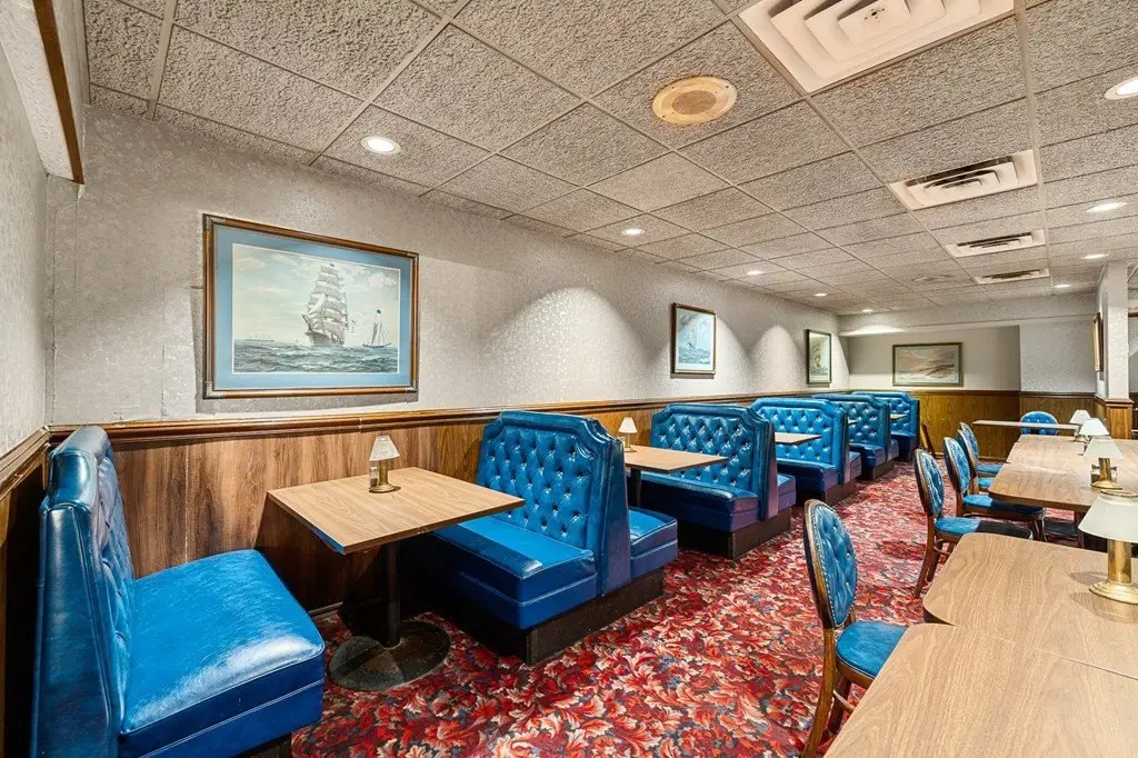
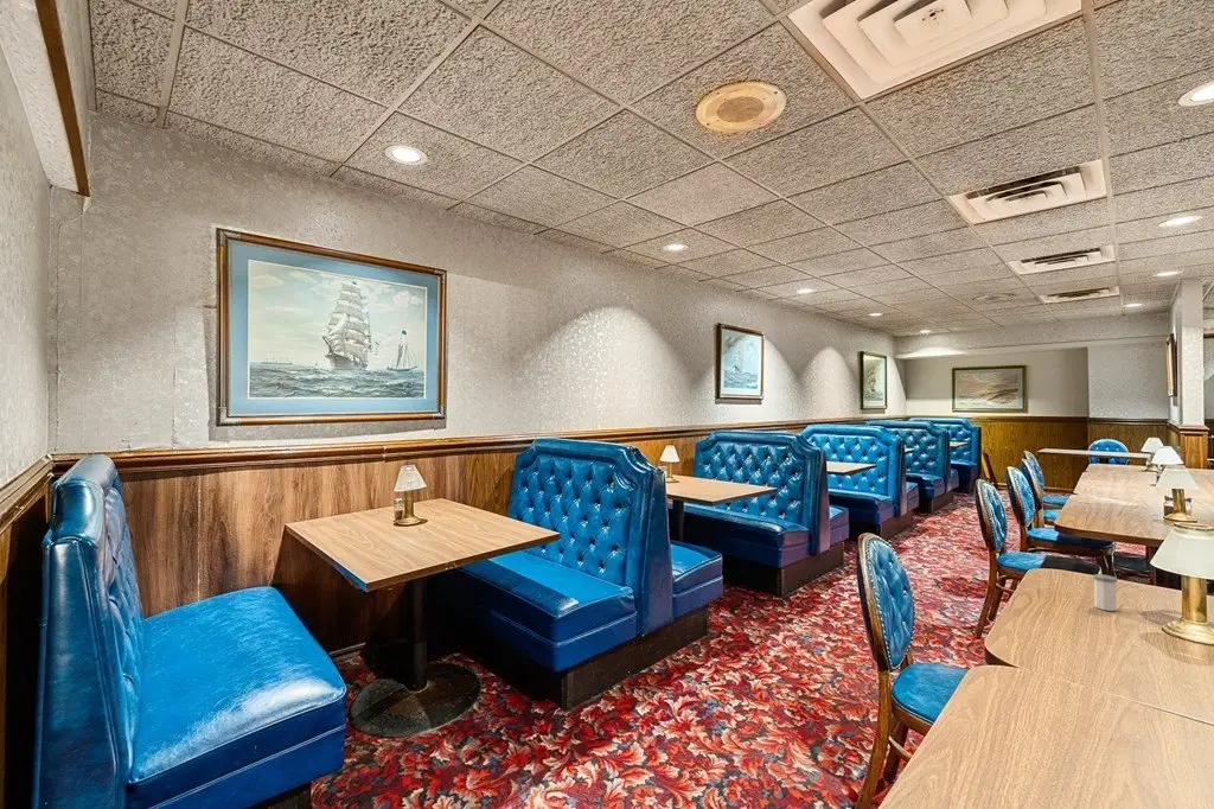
+ salt shaker [1092,573,1118,612]
